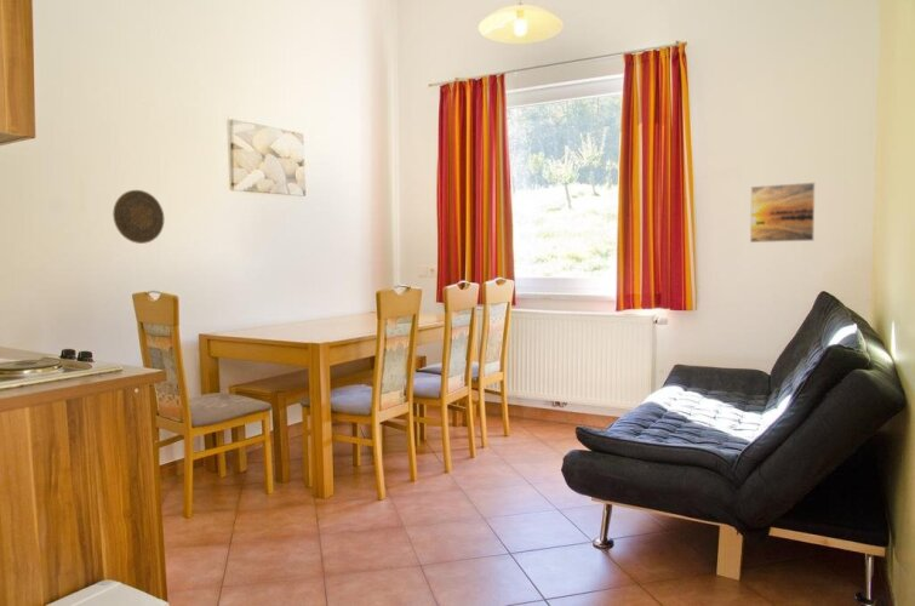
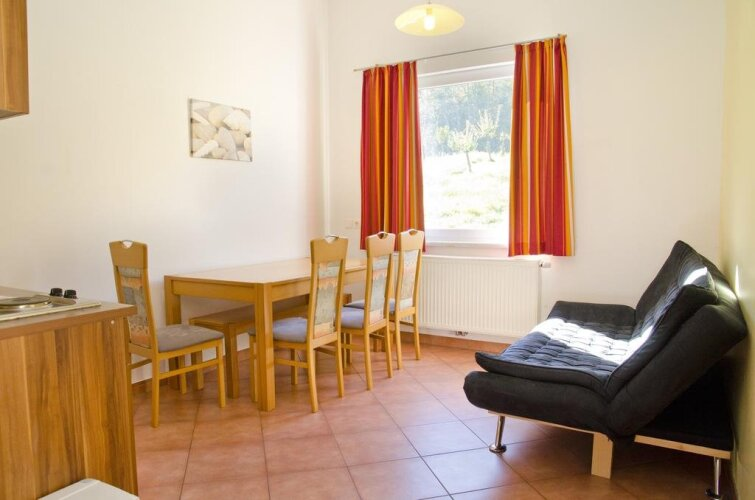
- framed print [749,182,817,244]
- decorative plate [111,189,165,245]
